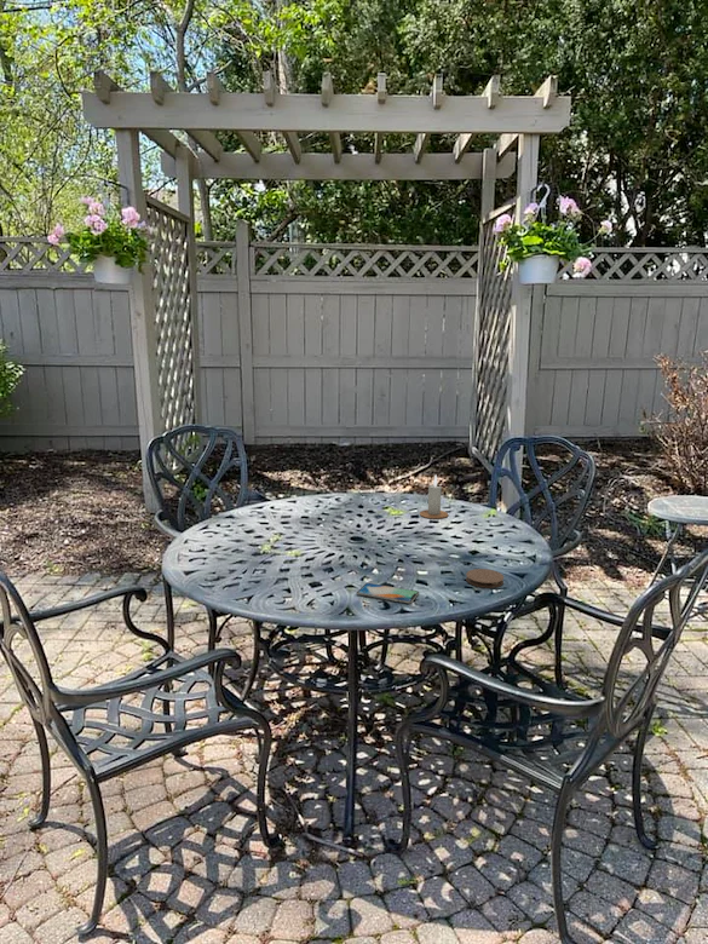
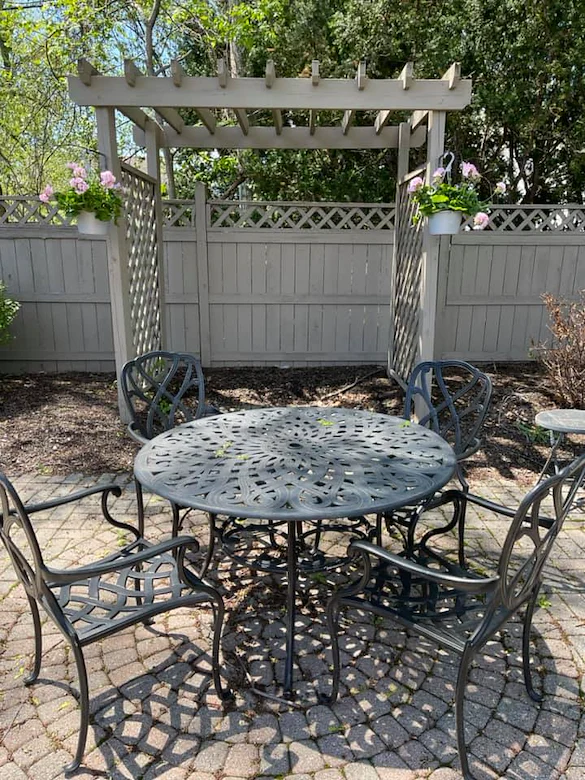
- coaster [465,568,505,589]
- smartphone [356,582,420,604]
- candle [419,473,449,520]
